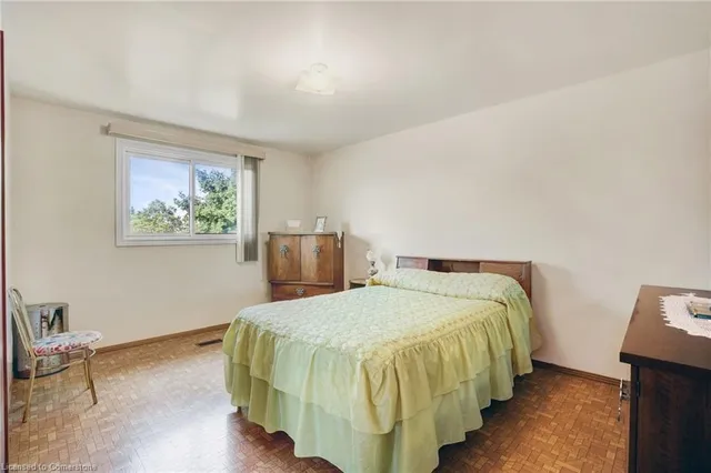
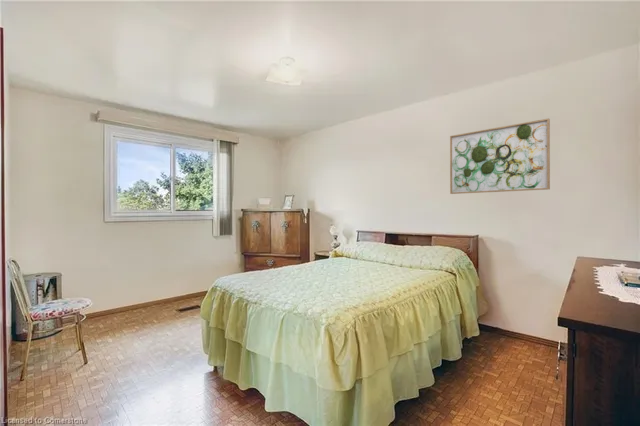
+ wall art [449,117,551,195]
